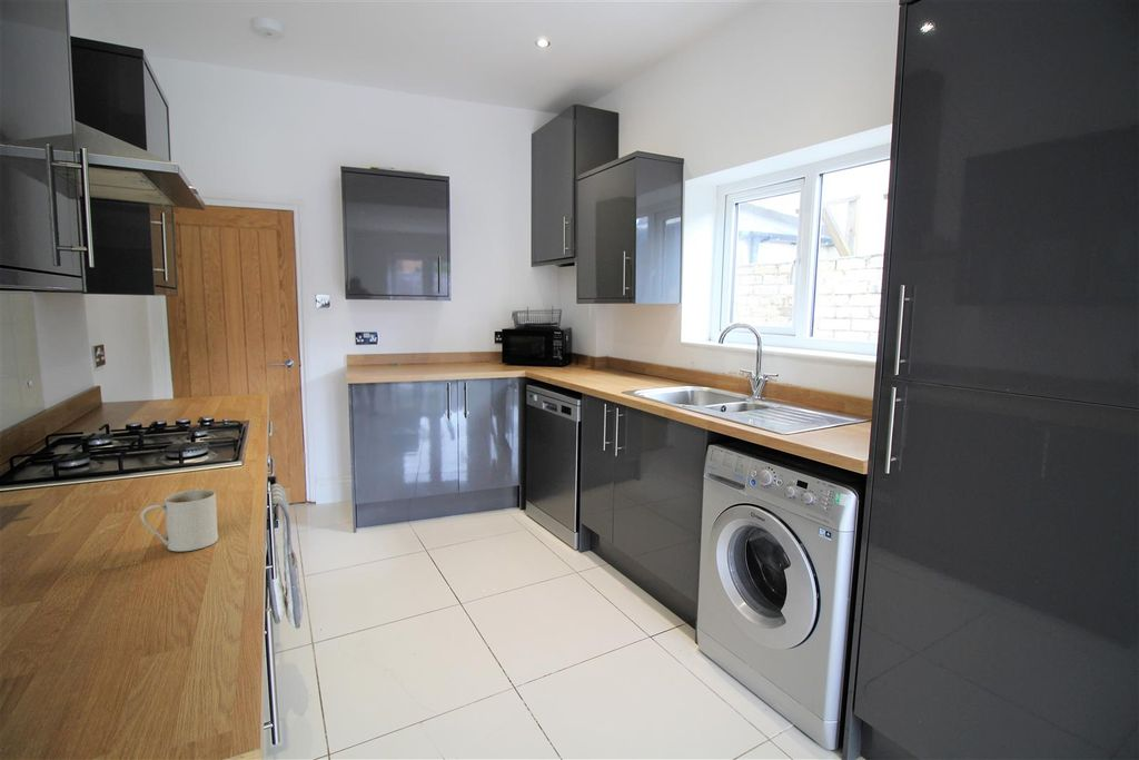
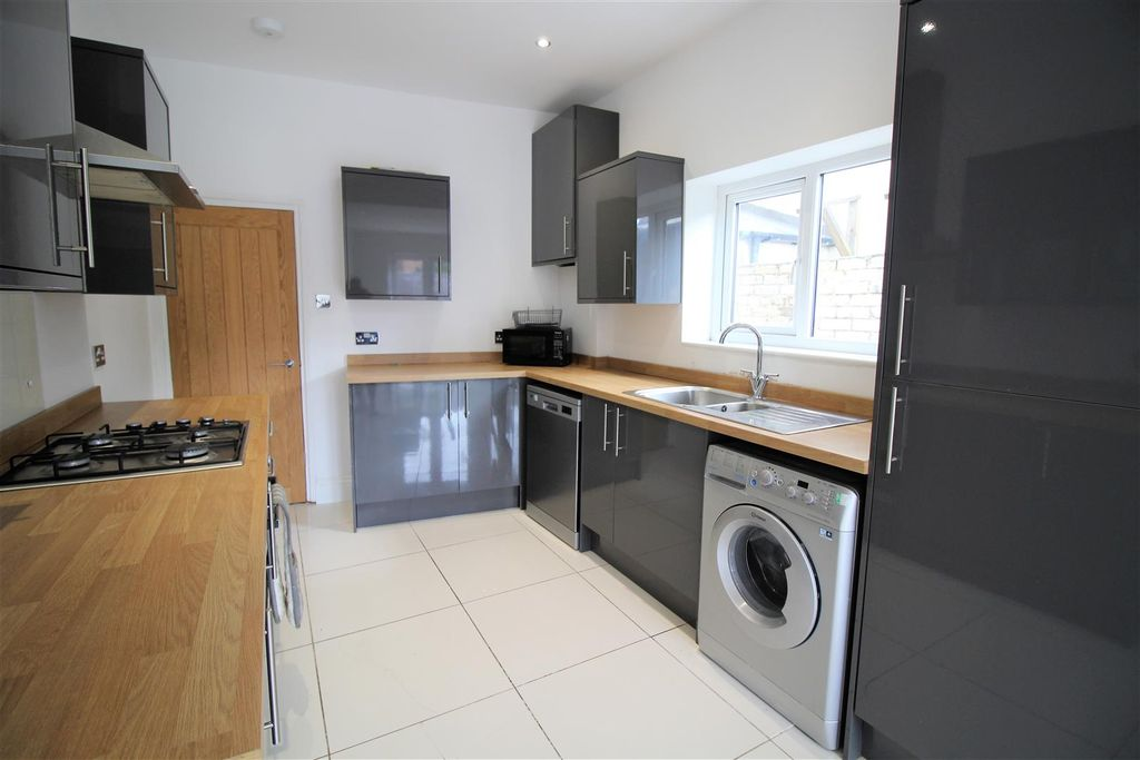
- mug [139,488,219,553]
